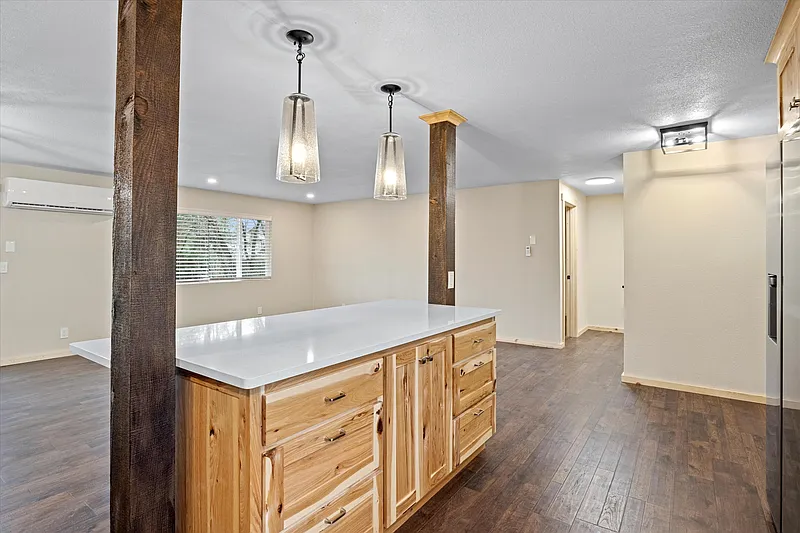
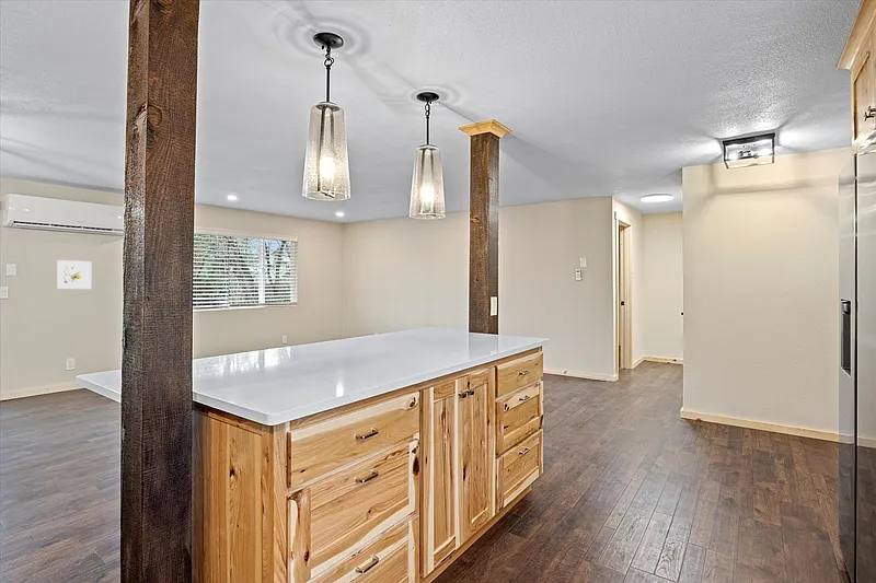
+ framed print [56,259,92,290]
